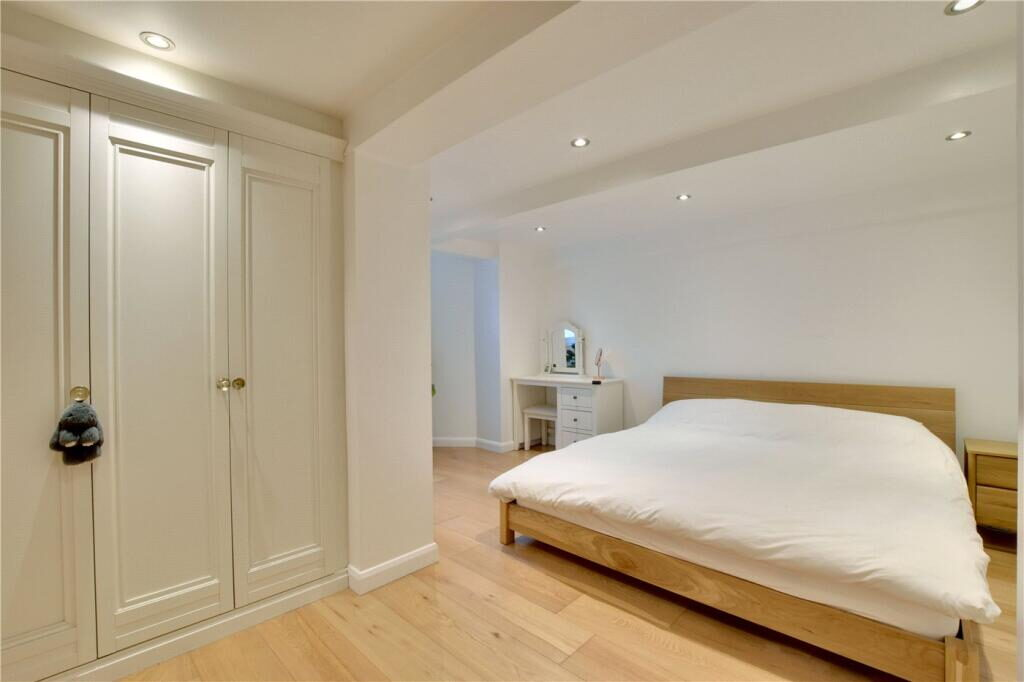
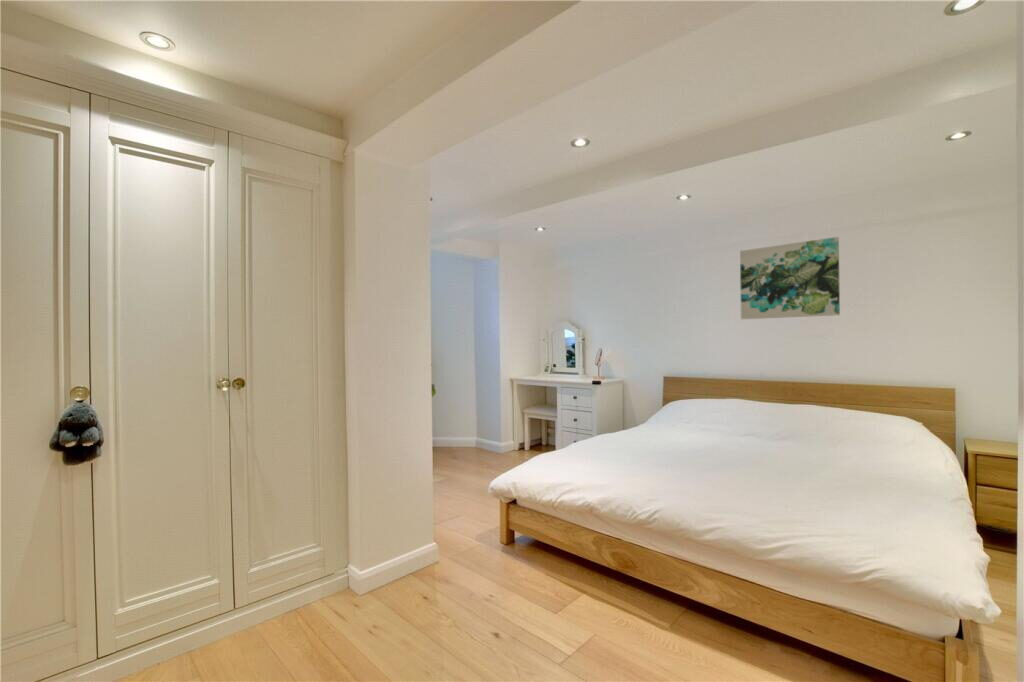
+ wall art [739,236,841,320]
